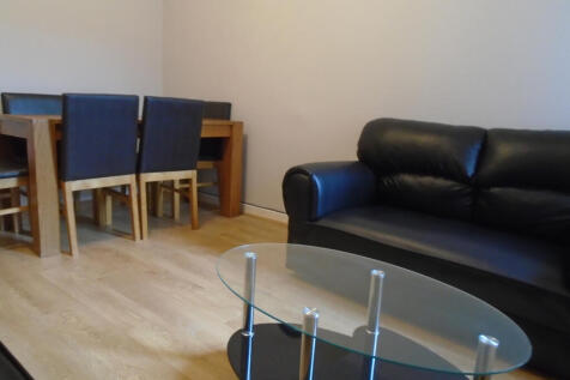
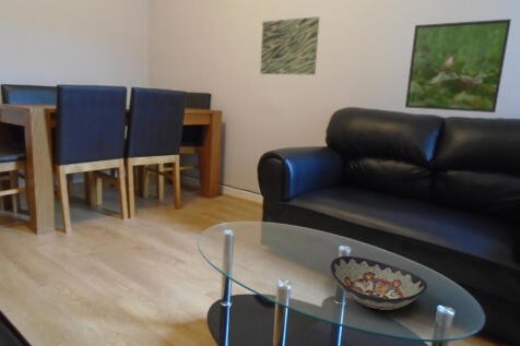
+ decorative bowl [330,255,428,311]
+ wall art [259,15,320,75]
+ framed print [404,17,512,114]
